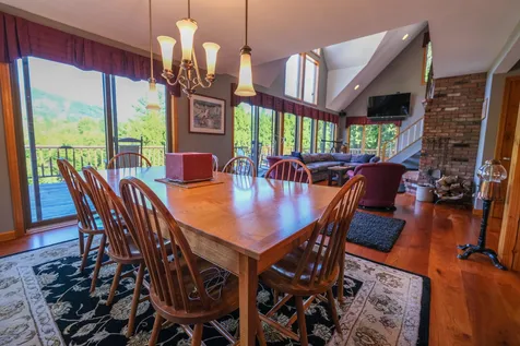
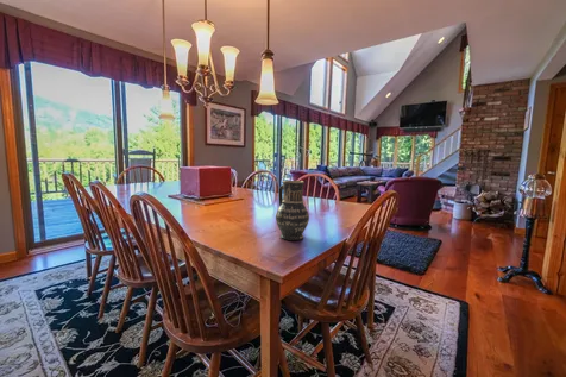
+ vase [275,180,310,241]
